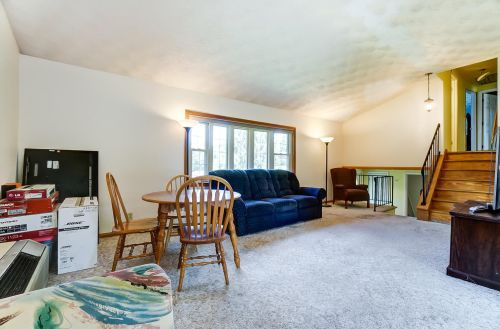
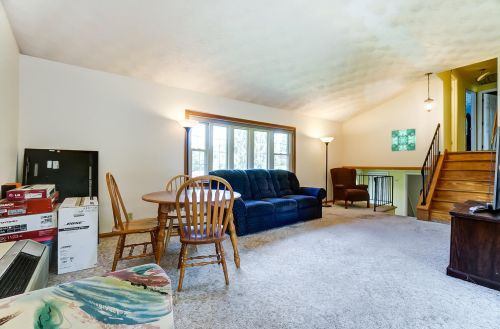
+ wall art [391,128,417,152]
